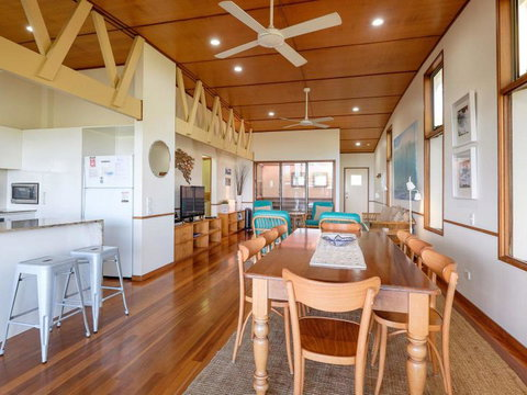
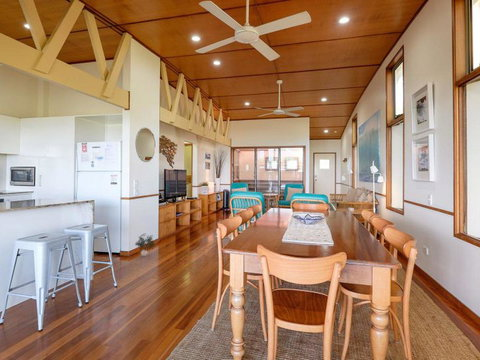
+ potted plant [134,232,156,257]
